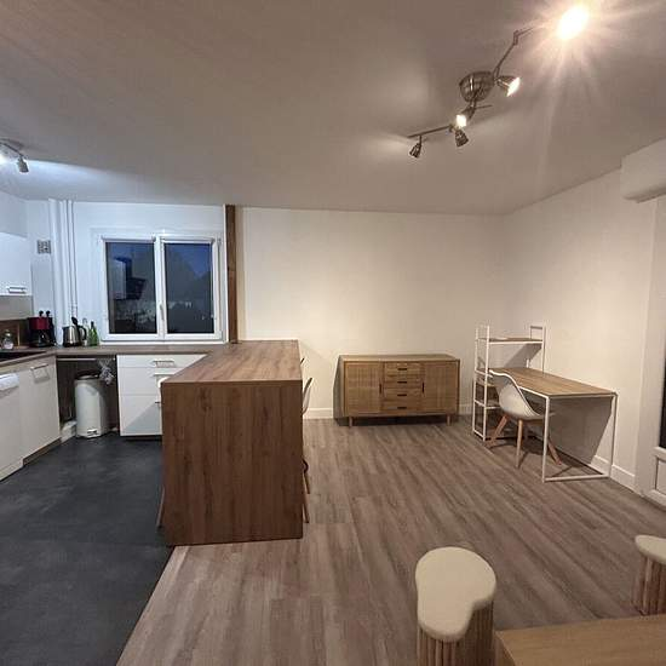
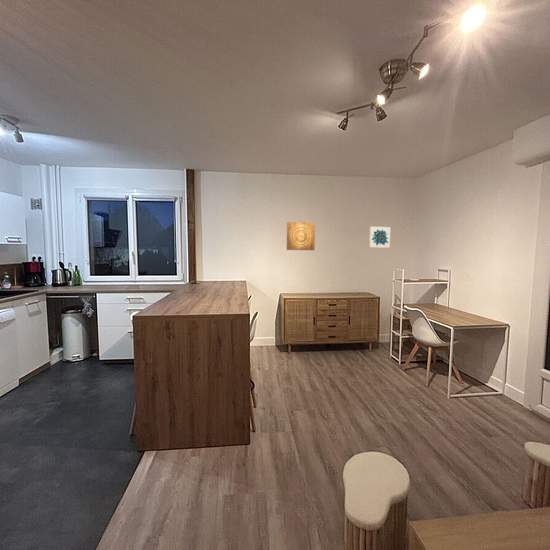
+ wall art [286,221,316,251]
+ wall art [368,226,391,249]
